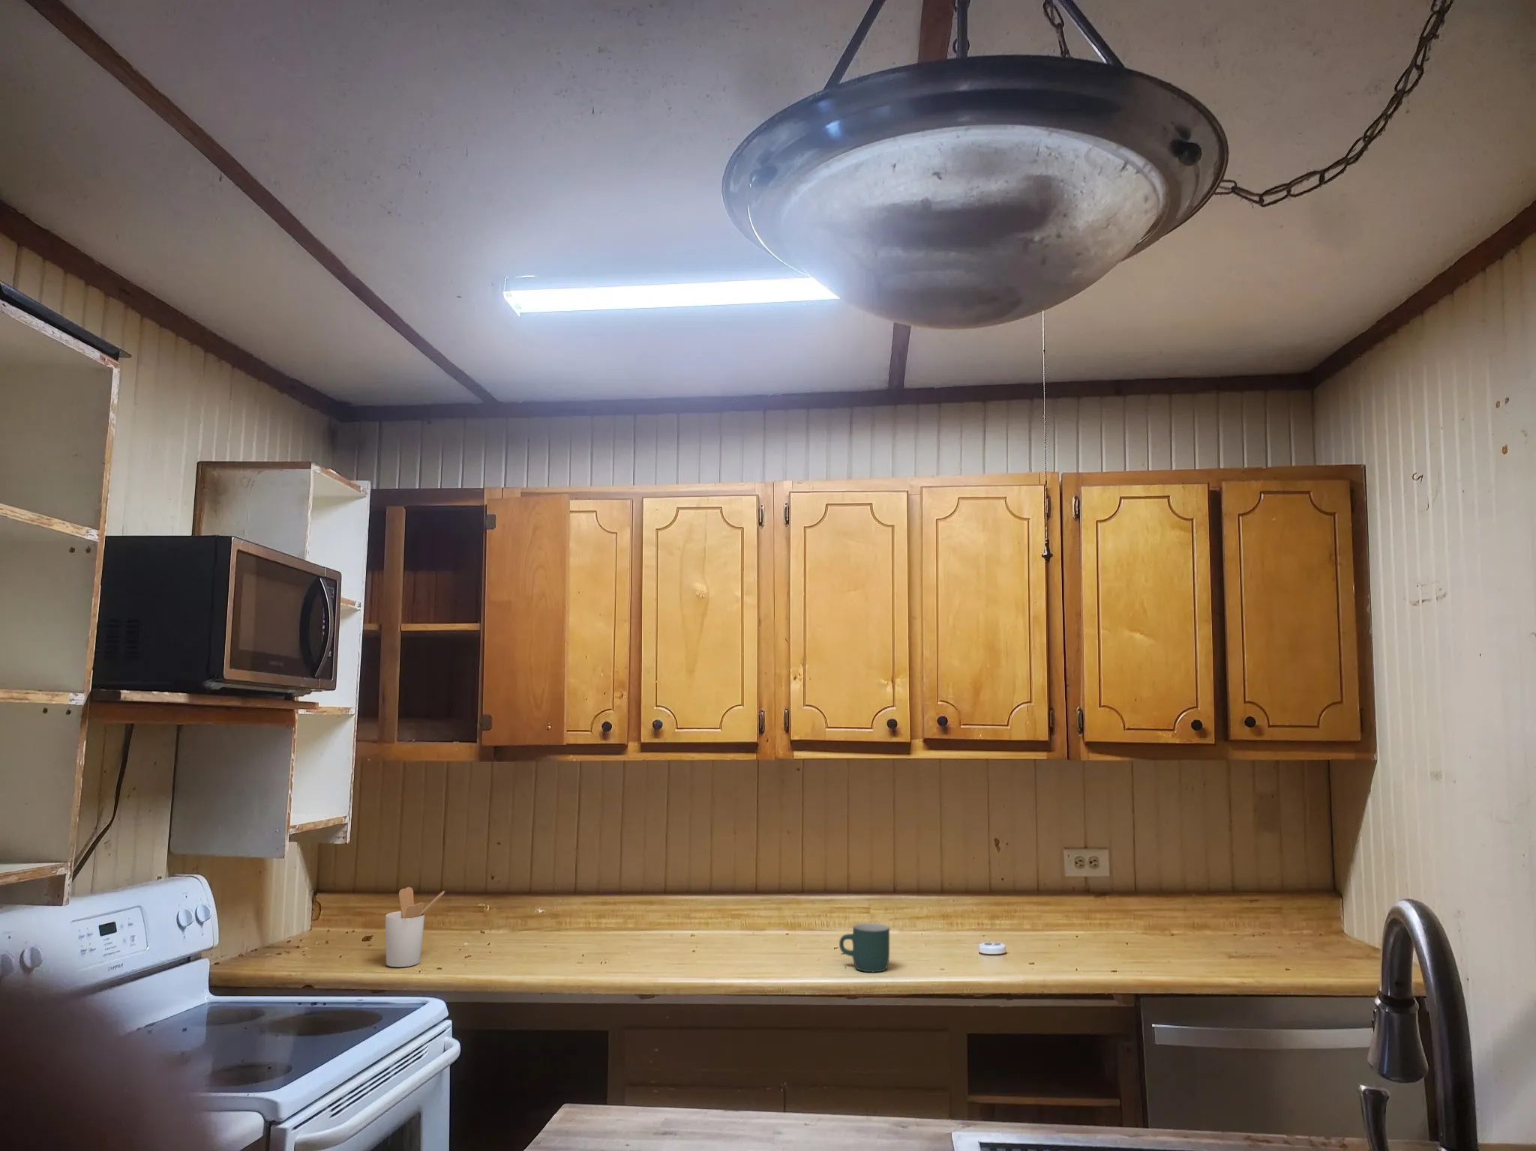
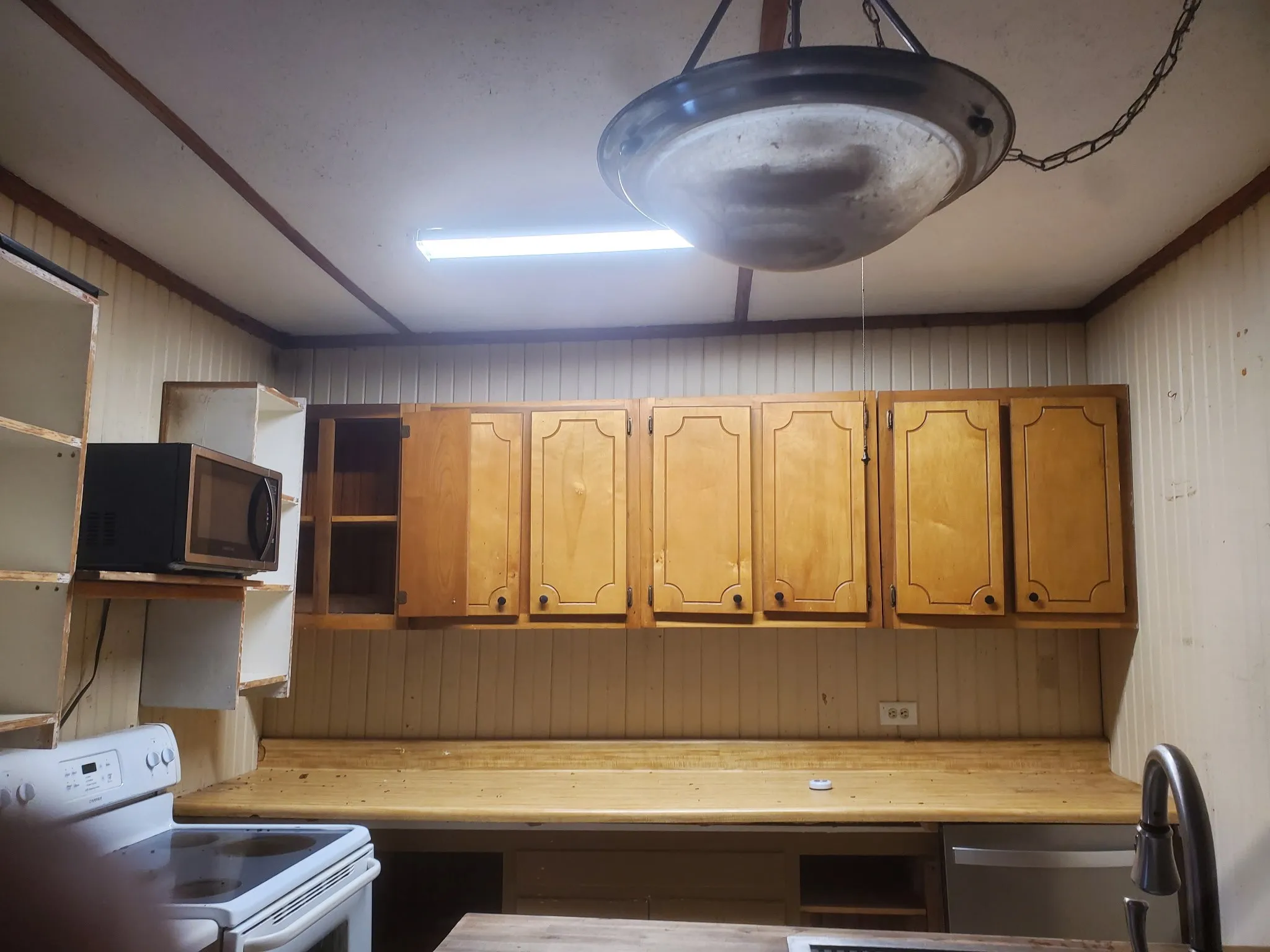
- mug [838,922,890,972]
- utensil holder [385,886,445,967]
